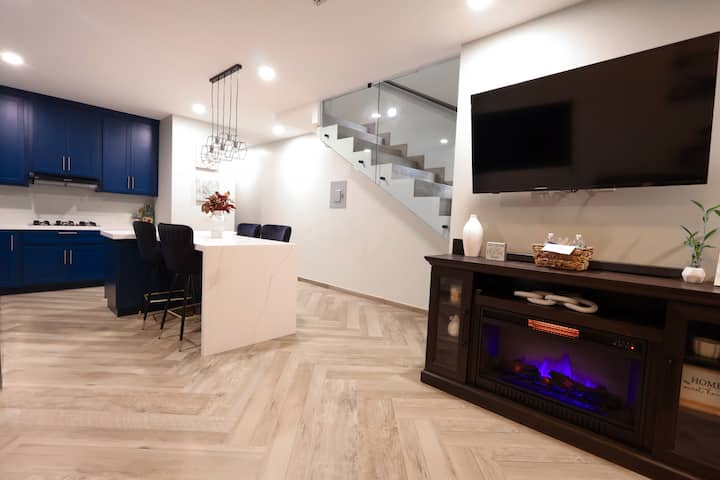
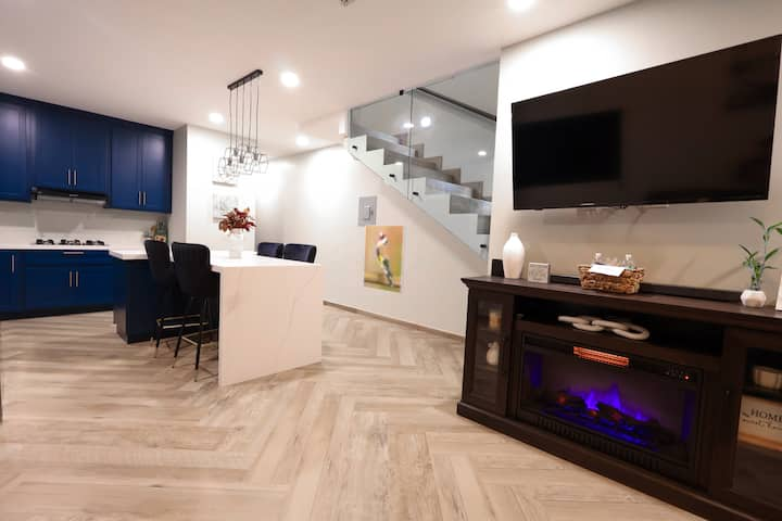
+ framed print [362,224,406,294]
